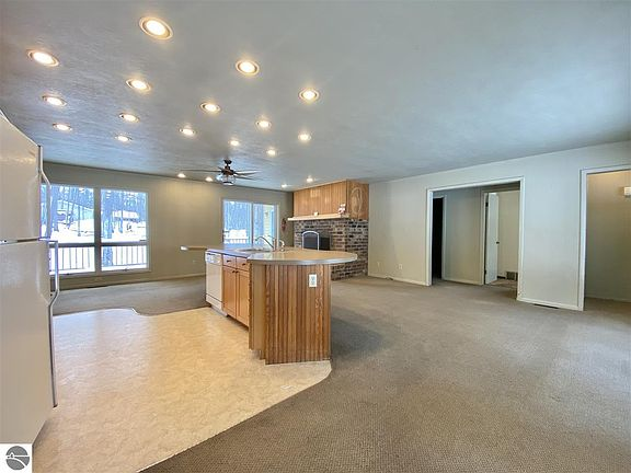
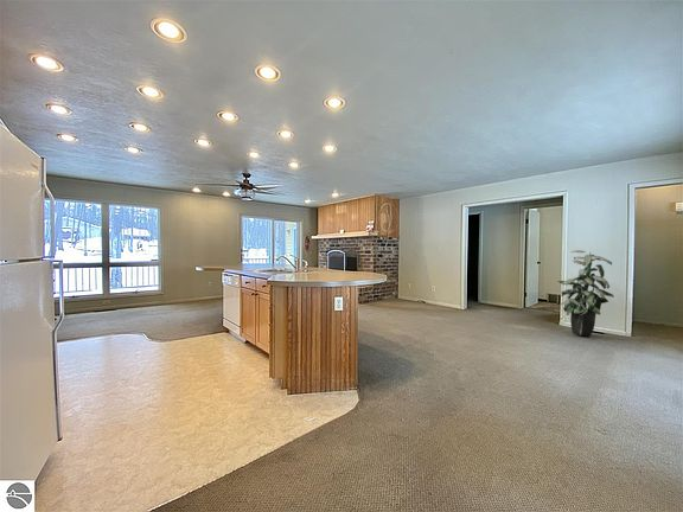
+ indoor plant [556,249,615,338]
